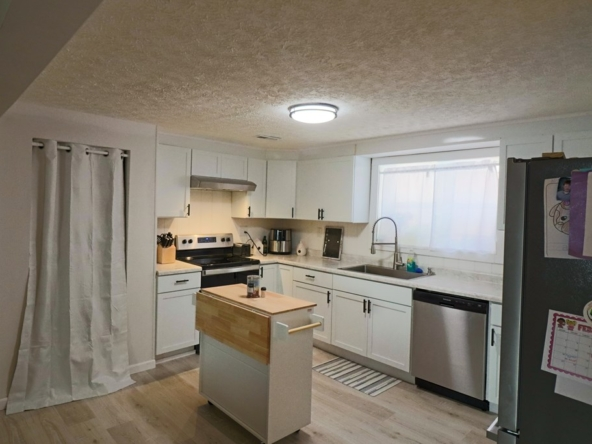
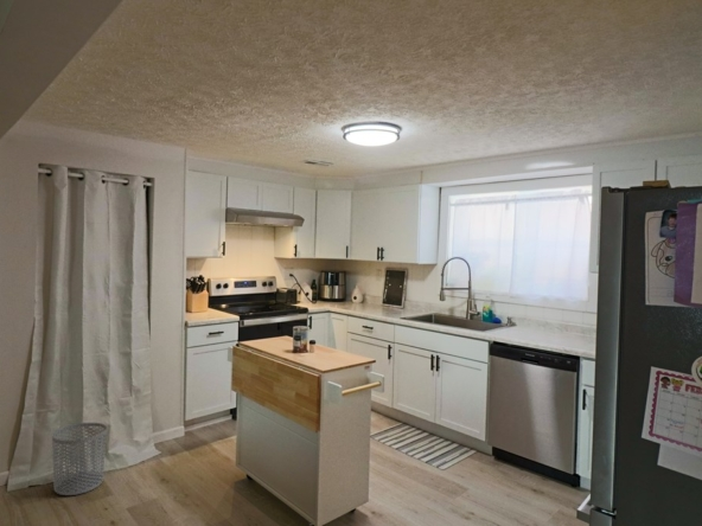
+ waste bin [51,422,108,496]
